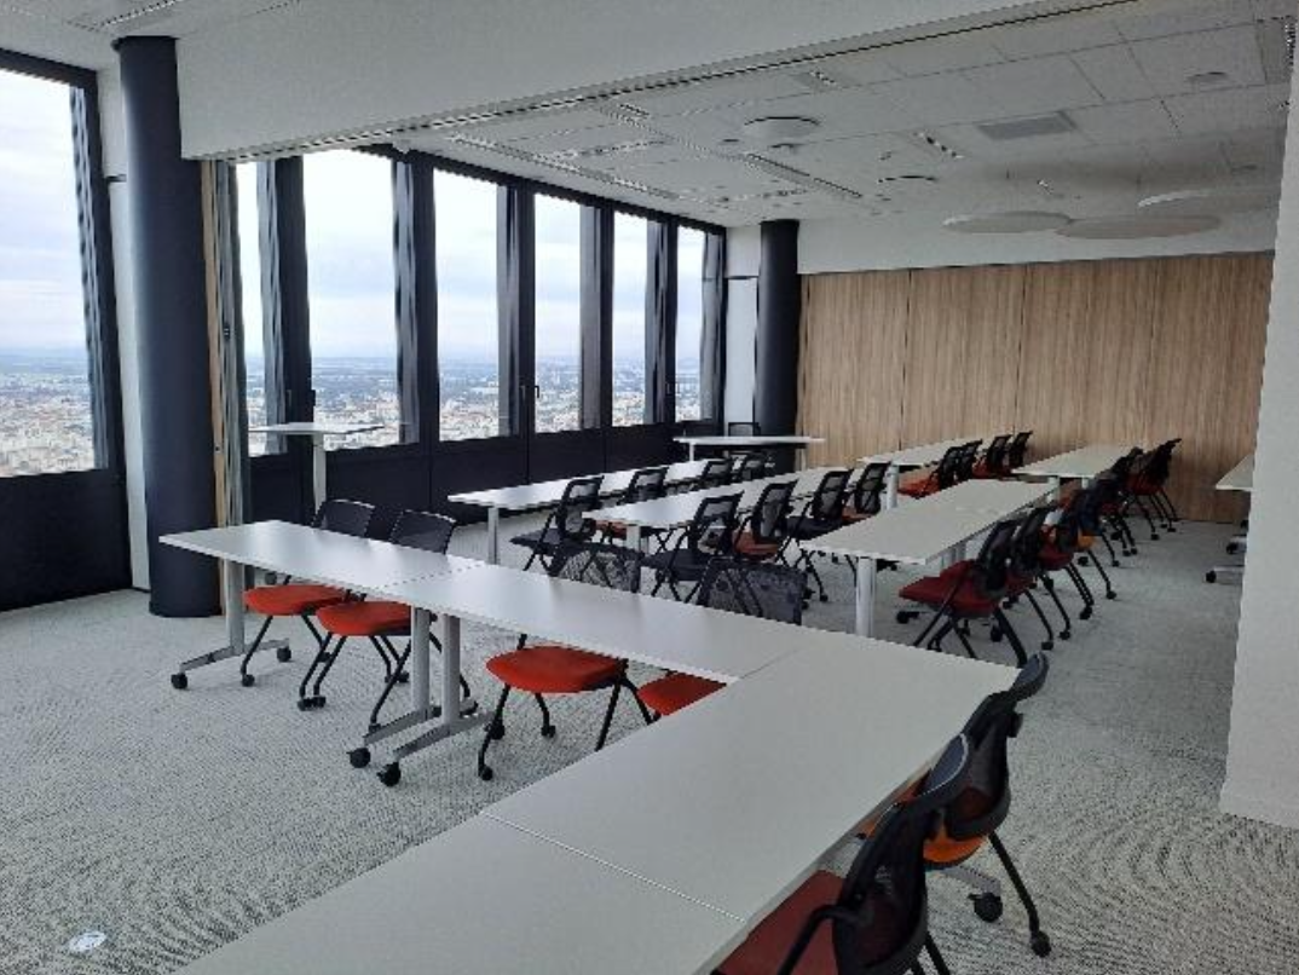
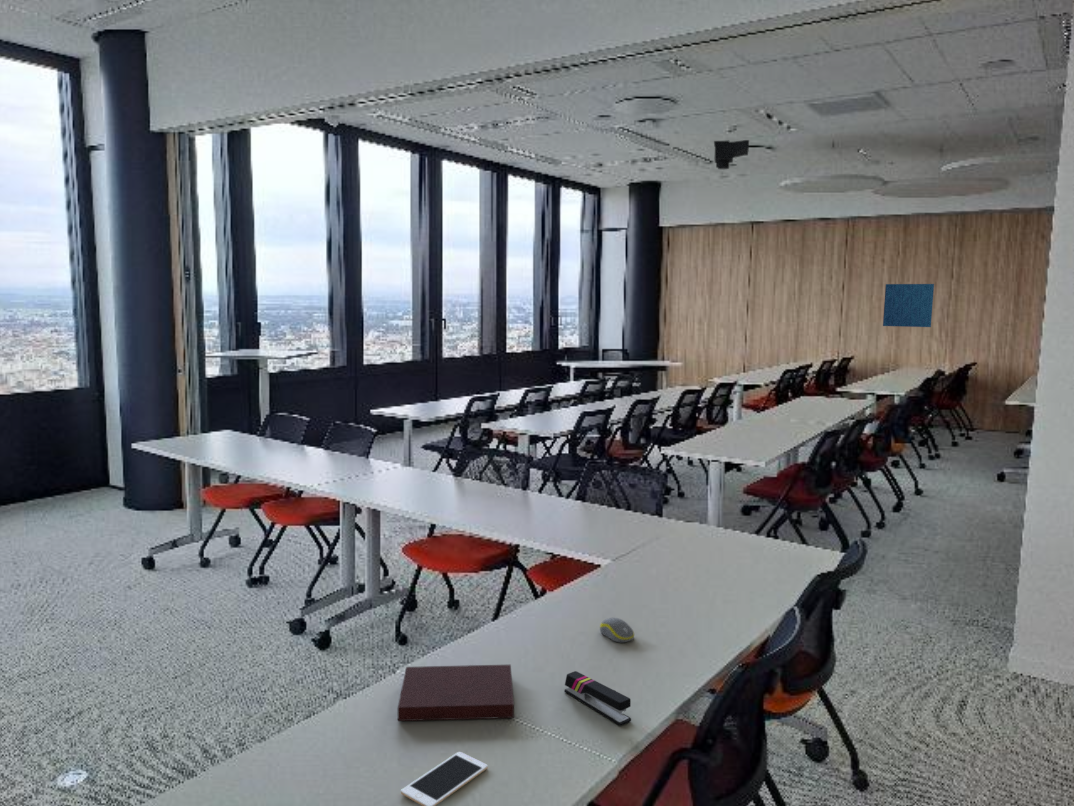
+ notebook [397,664,515,722]
+ stapler [563,670,632,727]
+ acoustic panel [882,283,935,328]
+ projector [713,139,750,170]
+ cell phone [400,751,489,806]
+ computer mouse [599,617,635,643]
